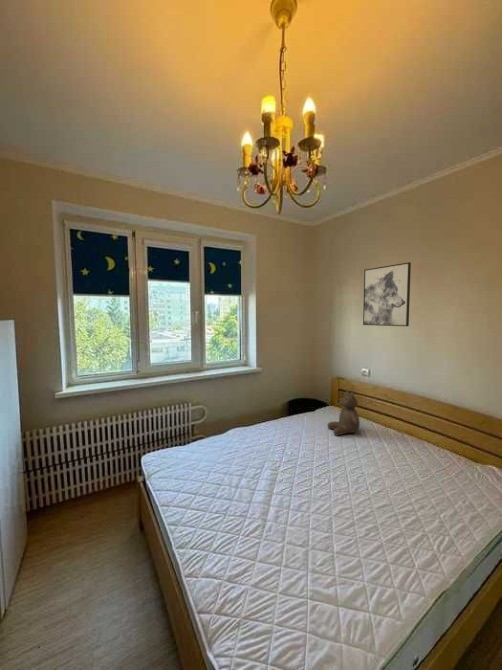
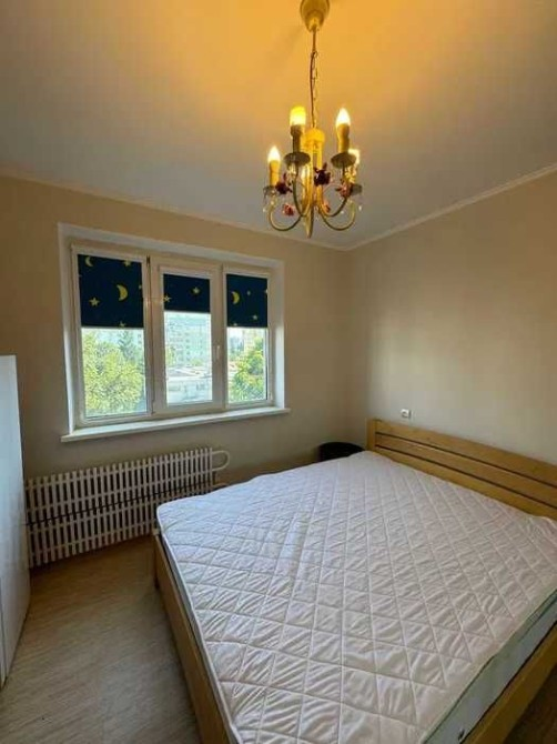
- wall art [362,261,412,327]
- teddy bear [326,388,361,436]
